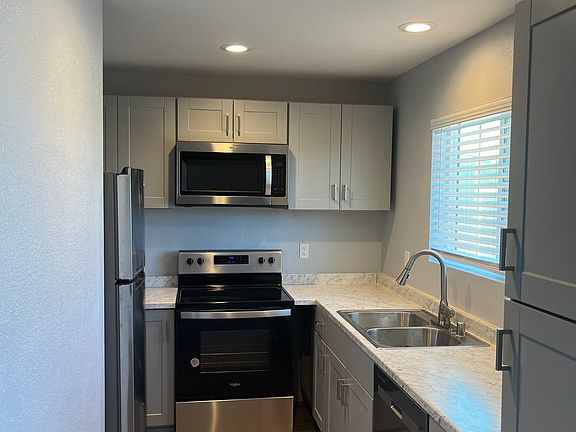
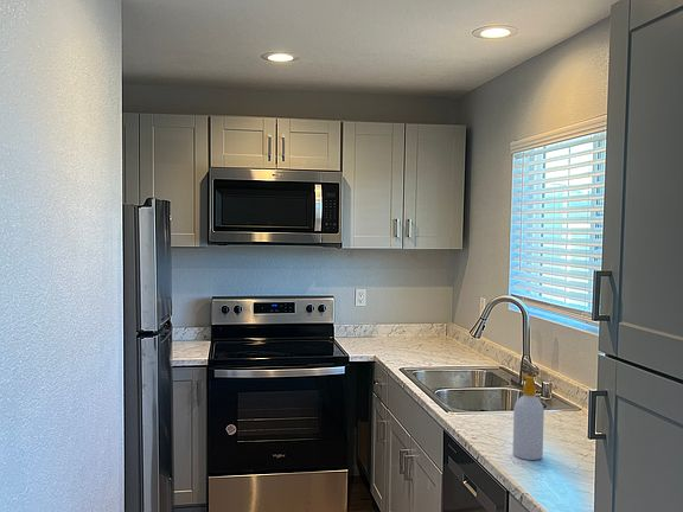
+ soap bottle [512,372,545,461]
